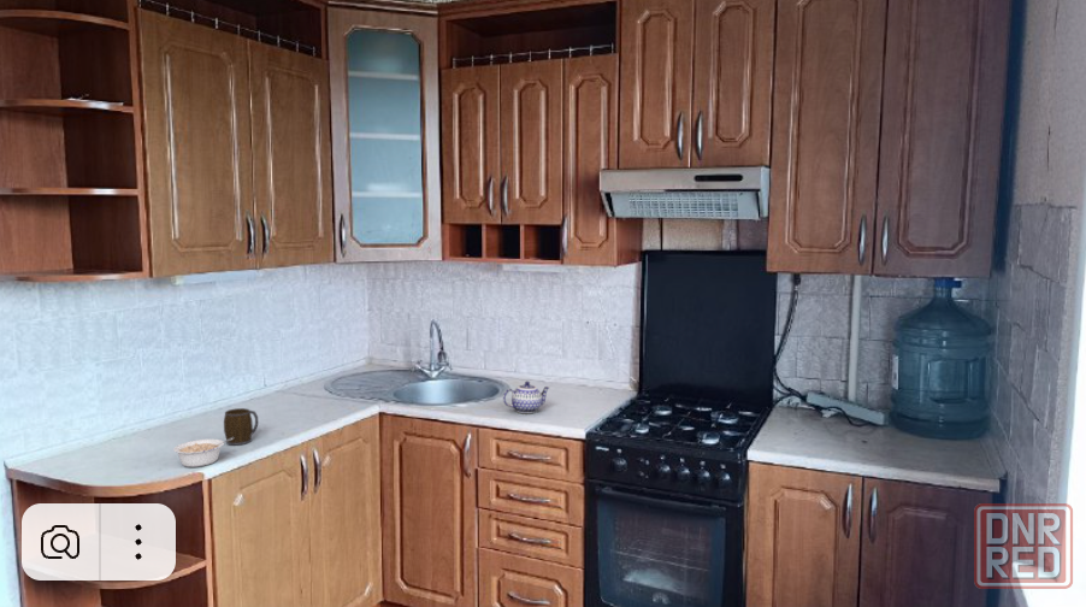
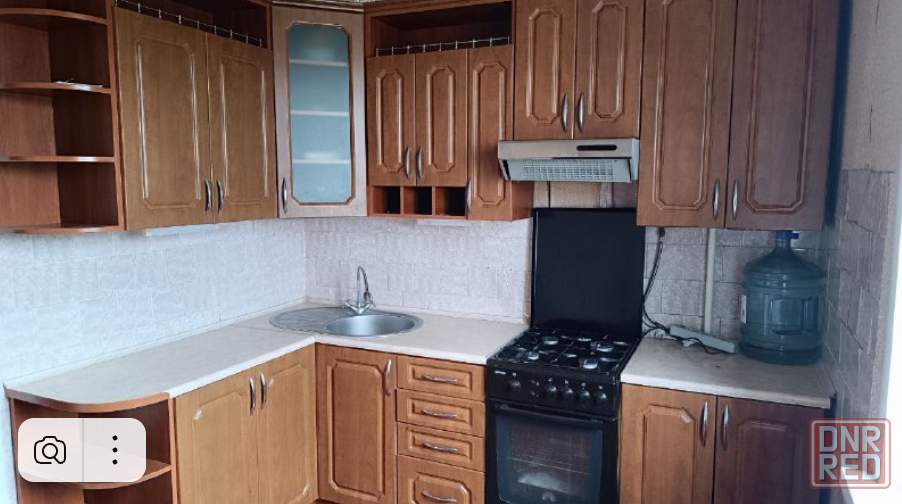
- mug [223,407,259,447]
- legume [172,437,234,468]
- teapot [502,381,550,414]
